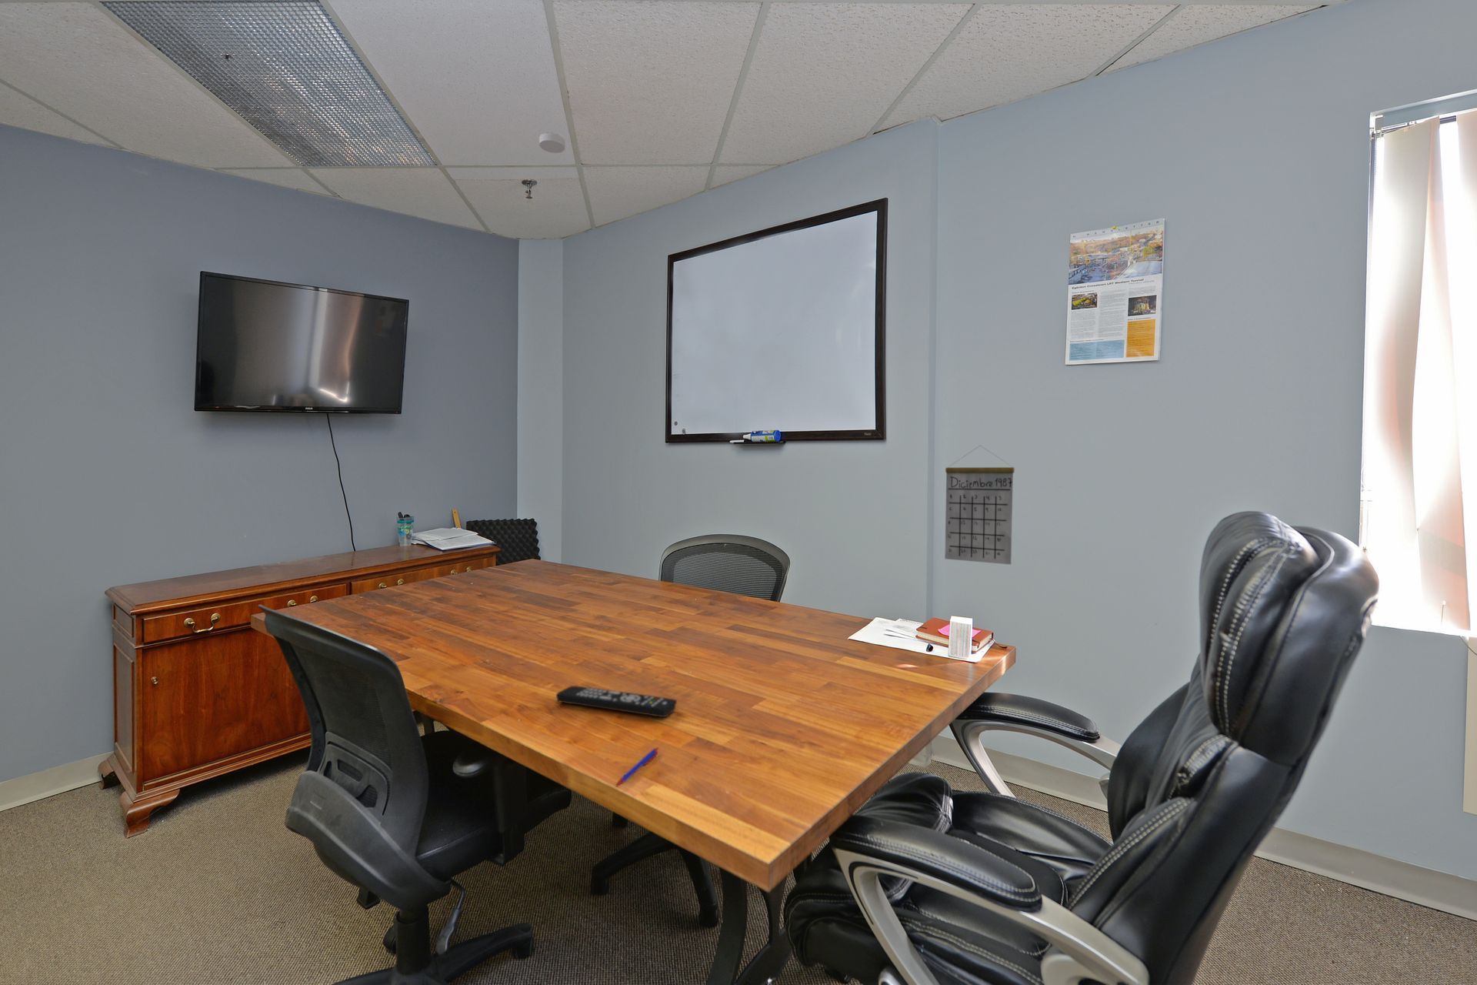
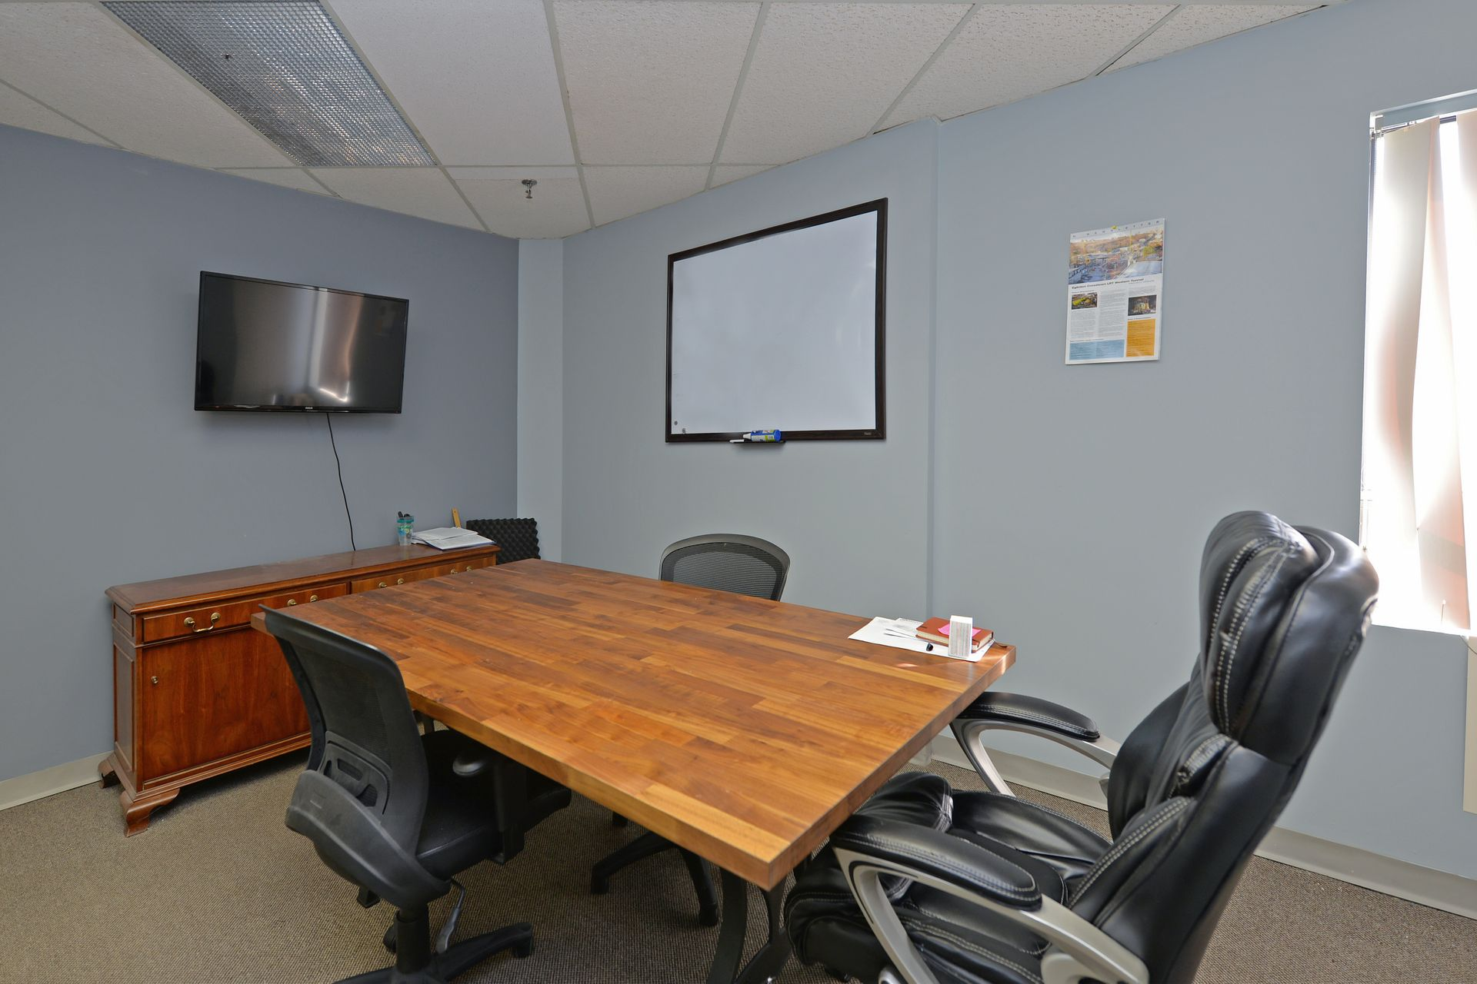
- calendar [944,445,1015,565]
- pen [614,746,659,788]
- smoke detector [538,132,565,154]
- remote control [555,685,678,718]
